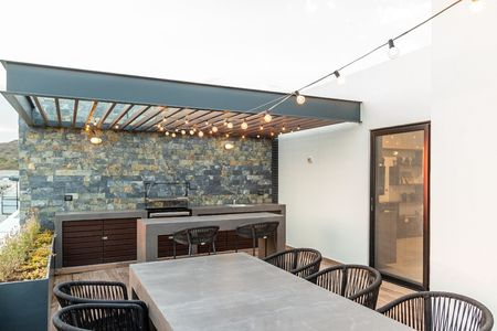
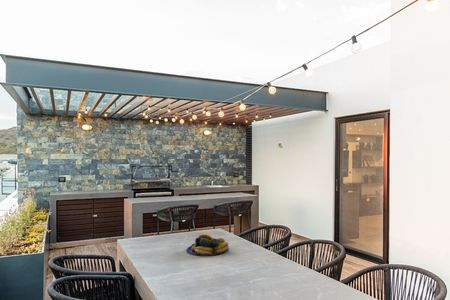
+ fruit bowl [186,233,230,257]
